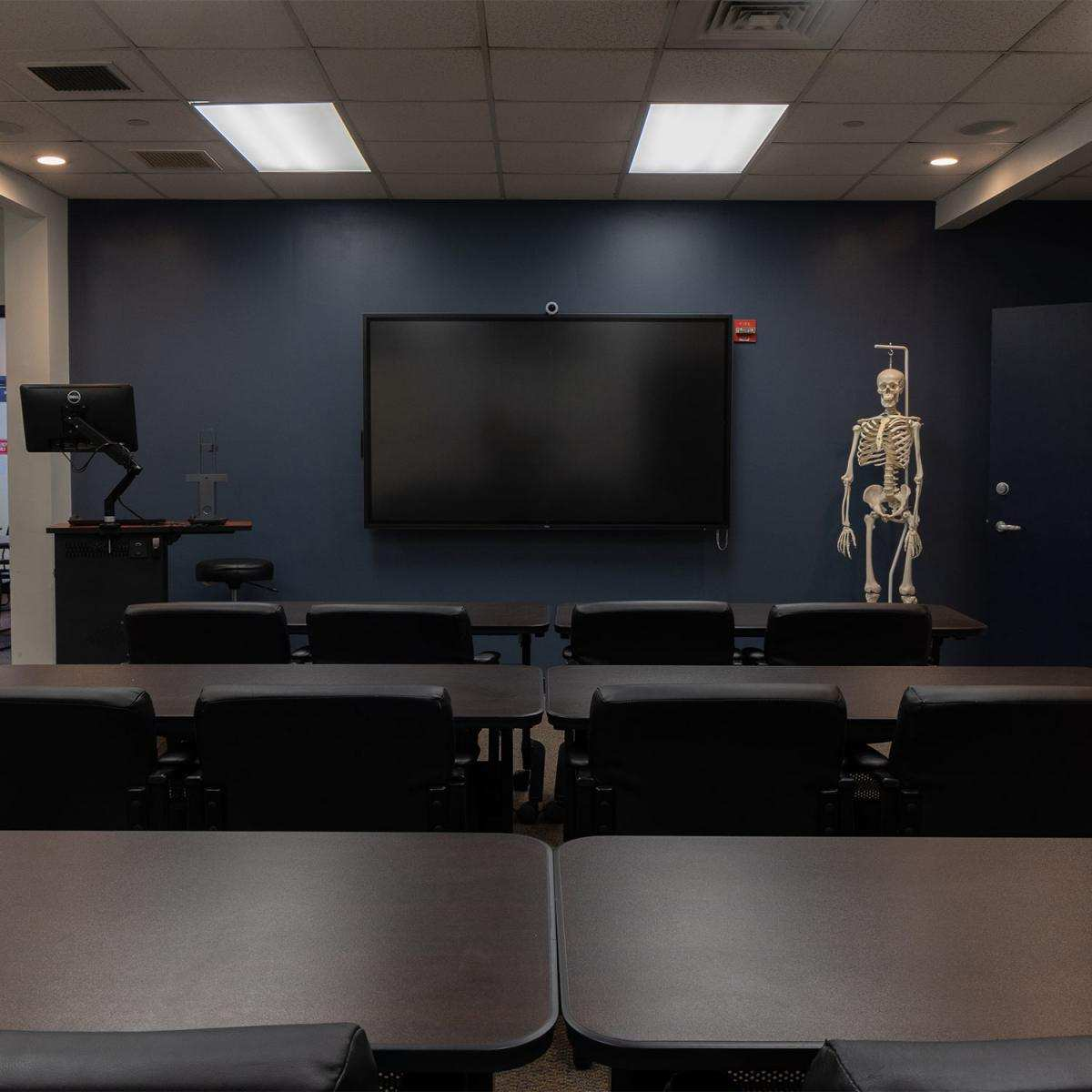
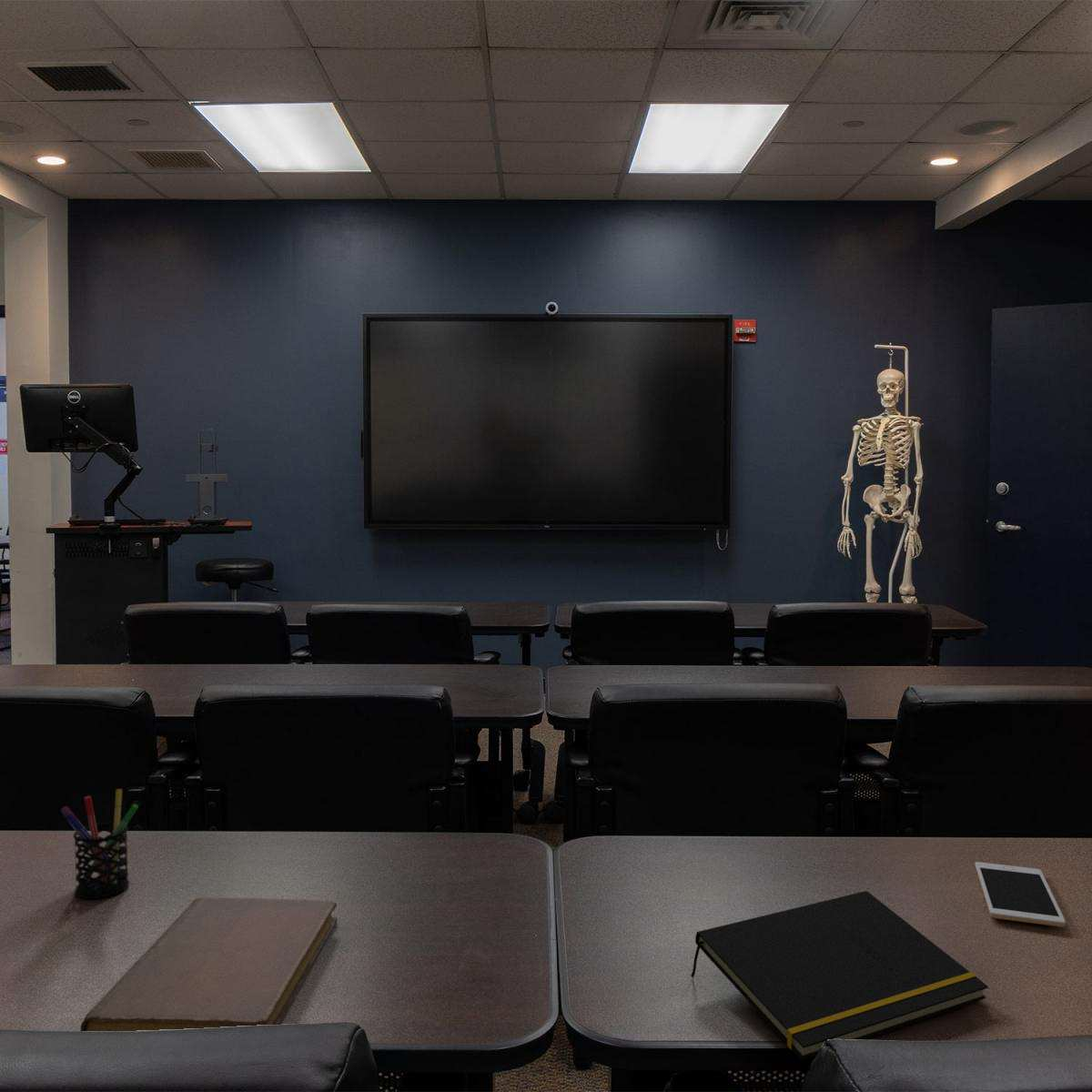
+ cell phone [974,861,1067,927]
+ pen holder [60,788,139,899]
+ notebook [79,896,338,1032]
+ notepad [690,890,989,1060]
